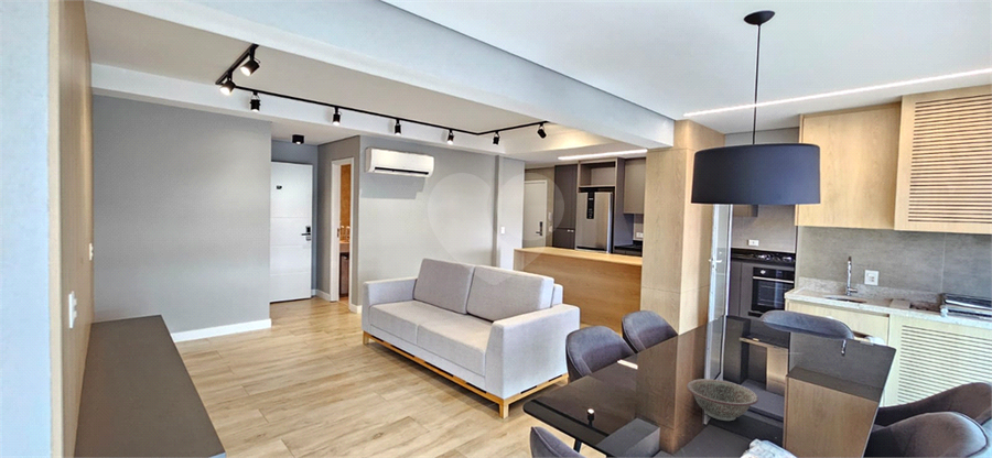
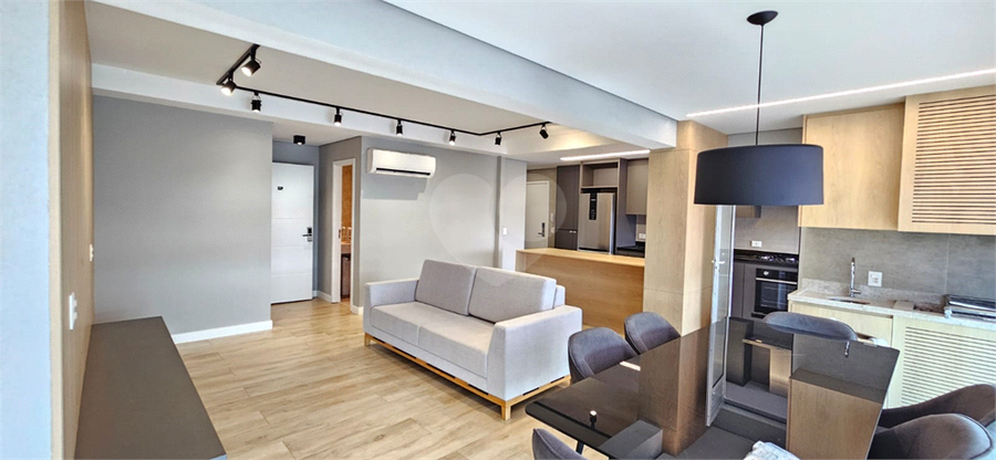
- decorative bowl [686,378,759,422]
